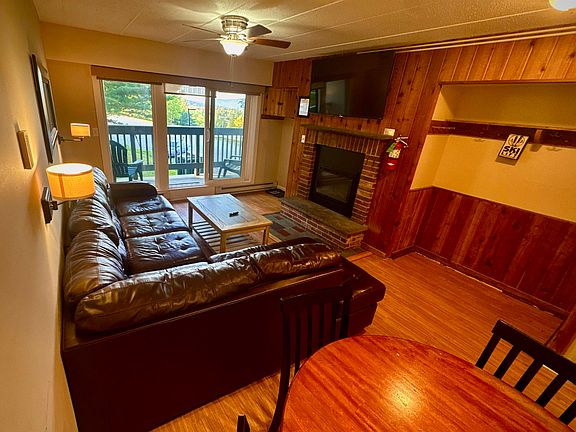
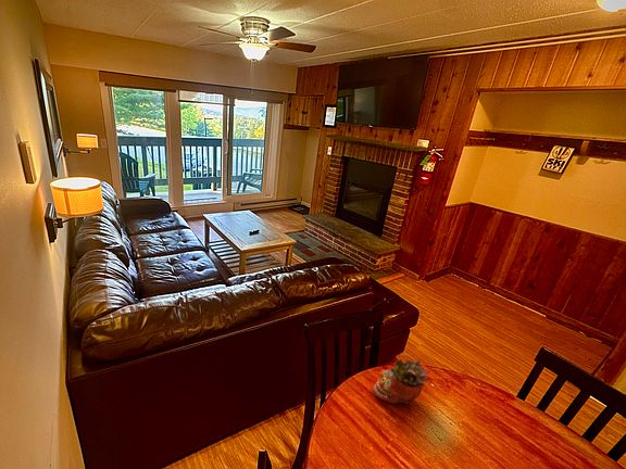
+ succulent planter [372,357,430,405]
